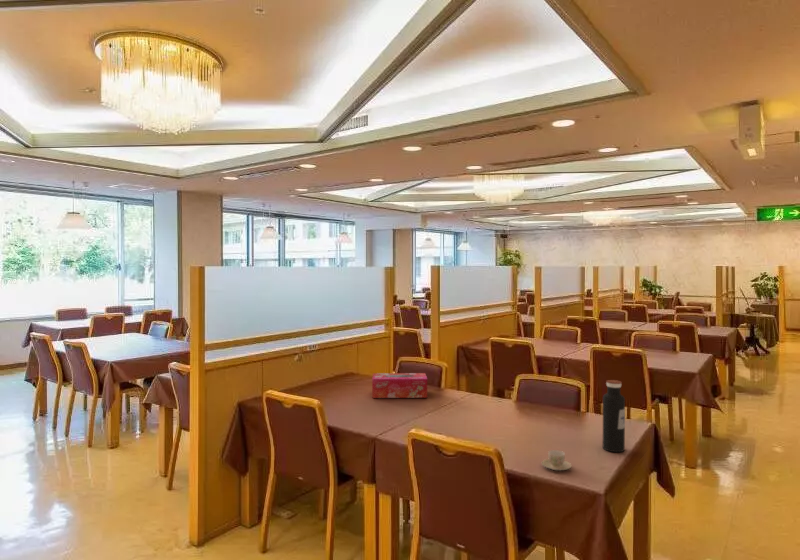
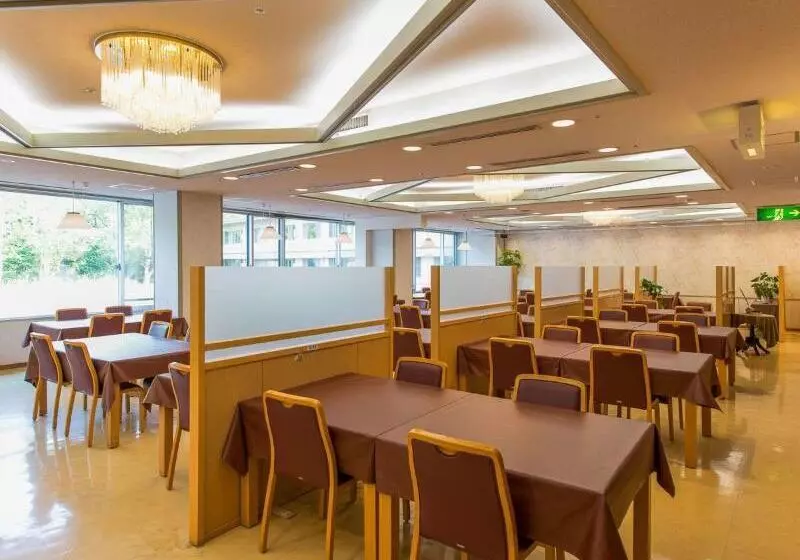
- teacup [541,449,573,471]
- water bottle [602,379,626,453]
- tissue box [371,372,428,399]
